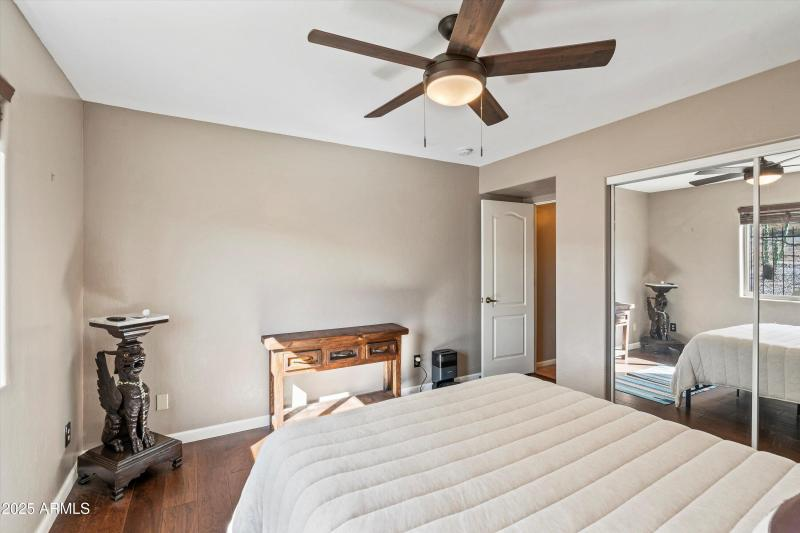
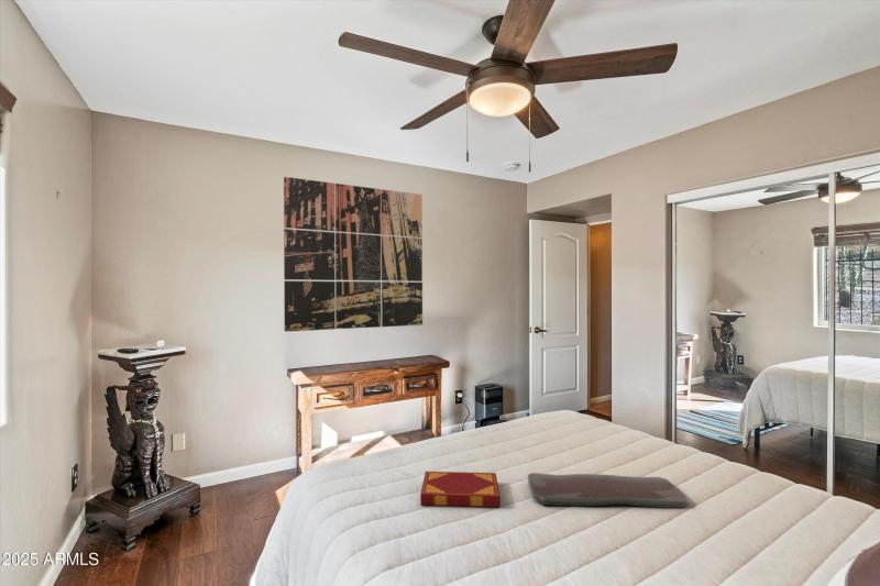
+ serving tray [527,472,688,509]
+ wall art [283,176,424,333]
+ hardback book [419,471,502,508]
